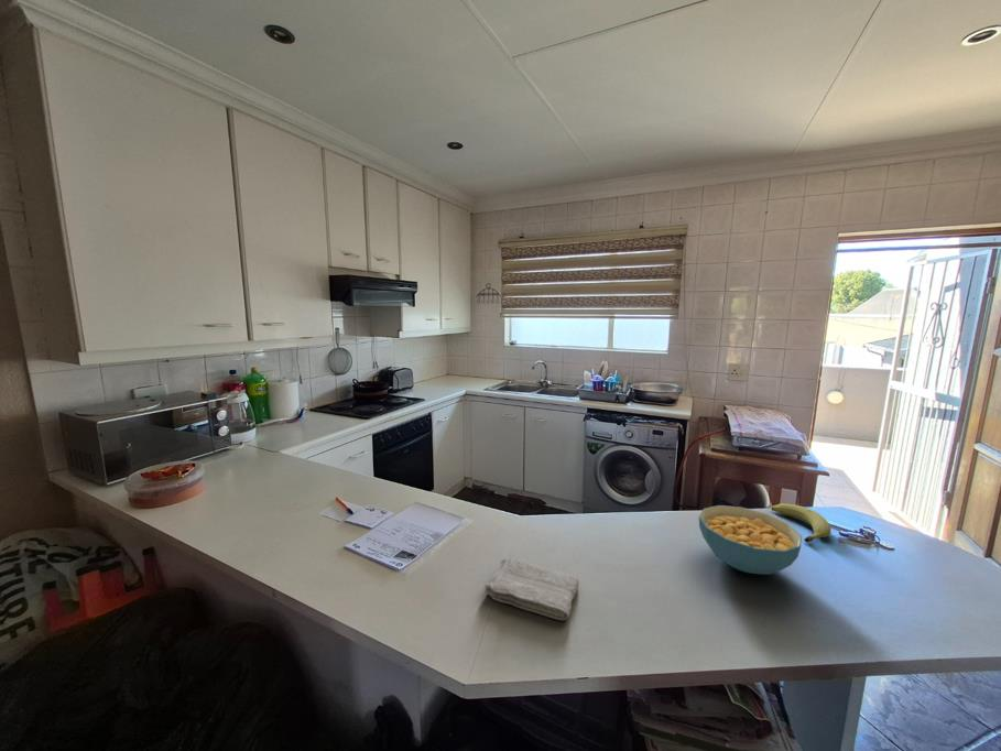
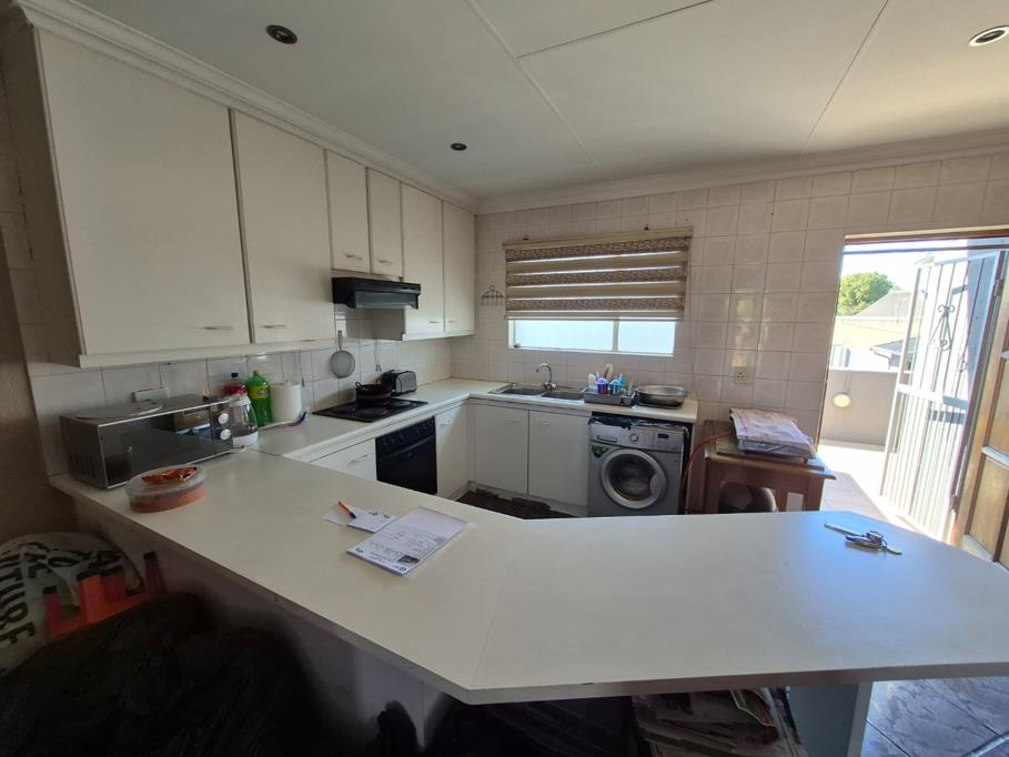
- fruit [770,502,833,544]
- cereal bowl [698,504,803,576]
- washcloth [483,557,580,621]
